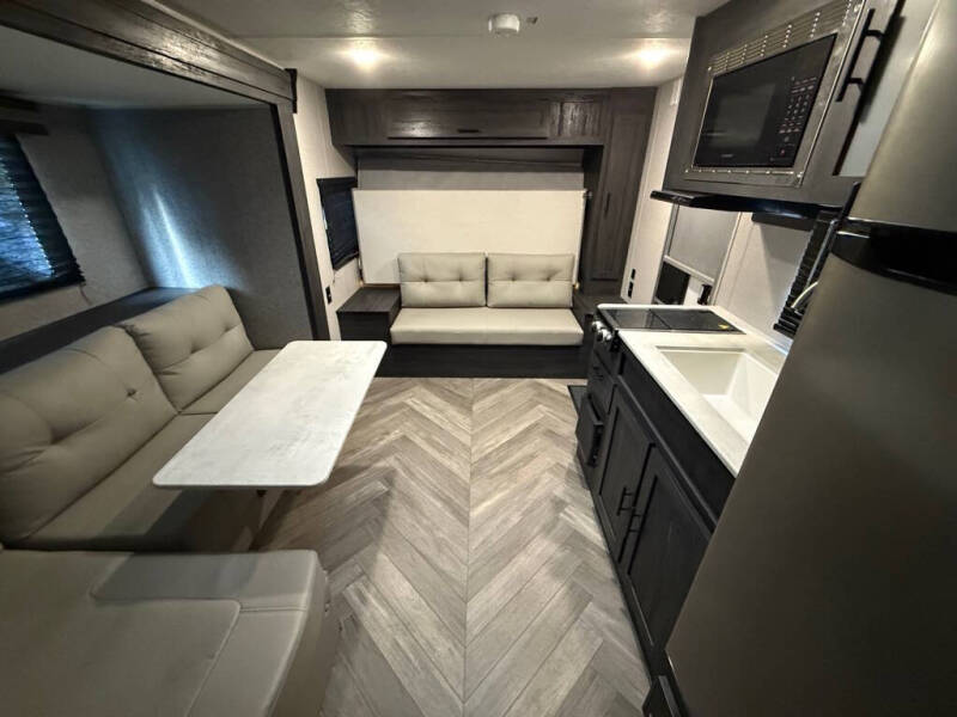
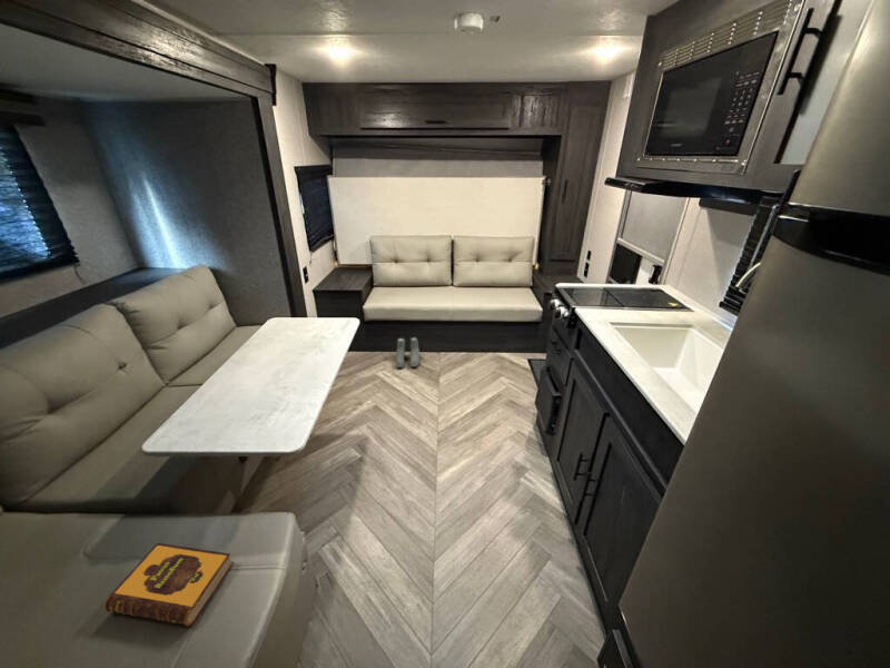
+ boots [395,335,421,369]
+ hardback book [103,542,235,627]
